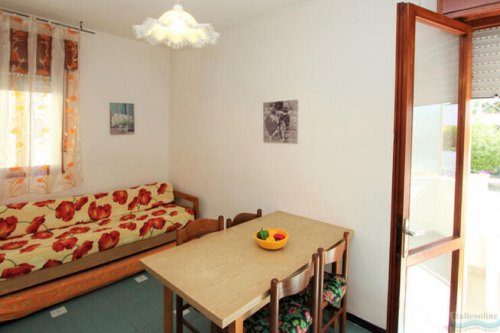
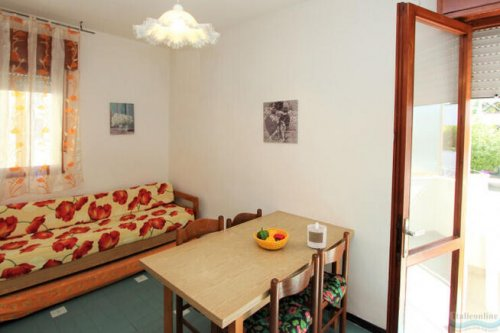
+ candle [306,222,328,249]
